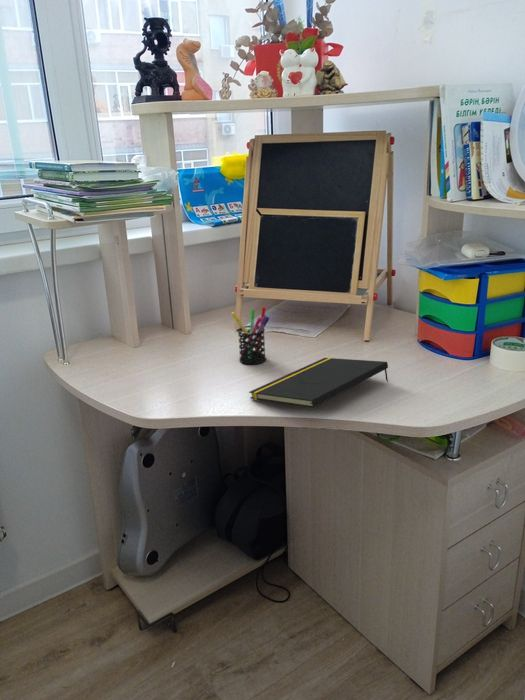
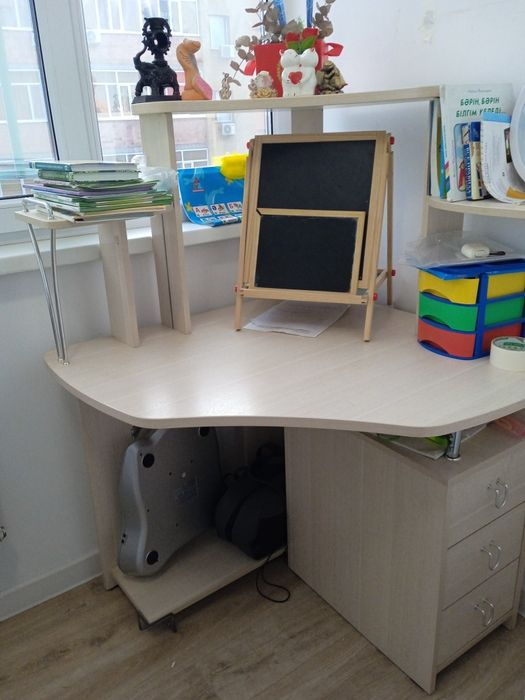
- notepad [248,357,389,409]
- pen holder [231,306,270,365]
